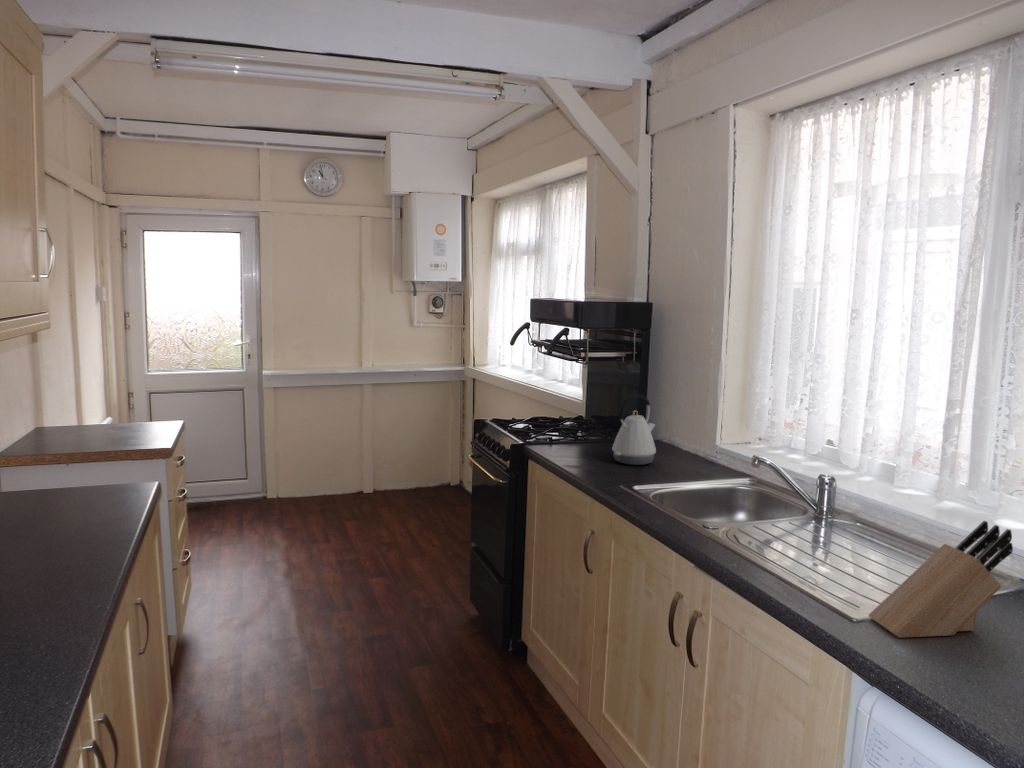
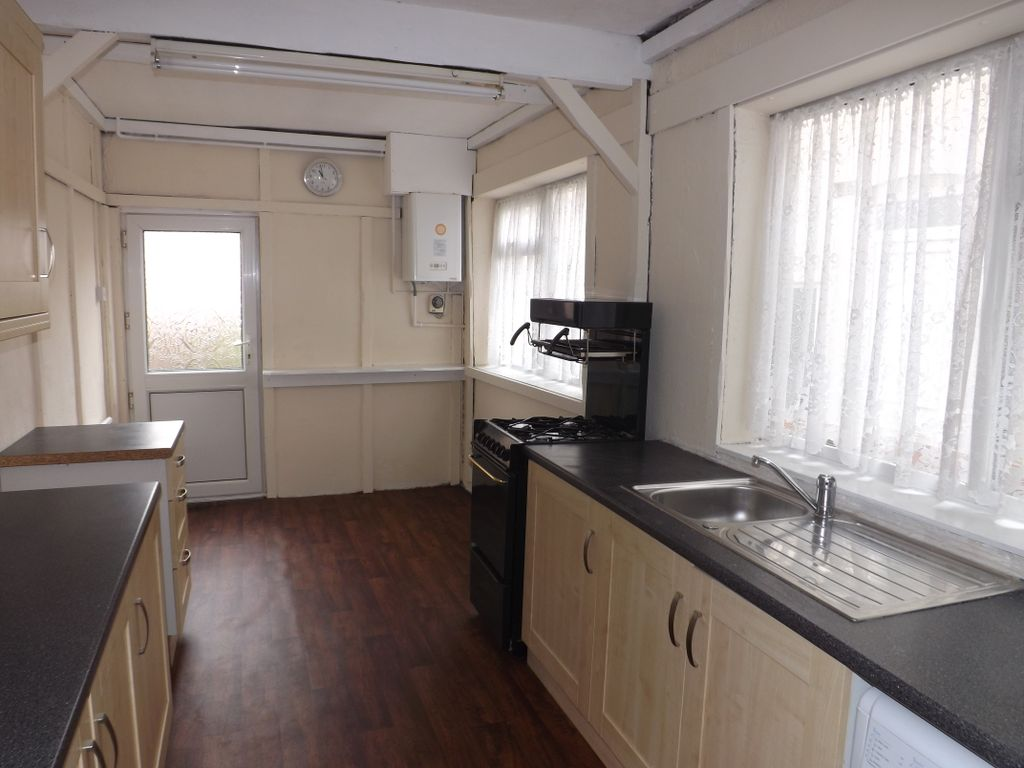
- kettle [611,393,657,466]
- knife block [867,520,1014,639]
